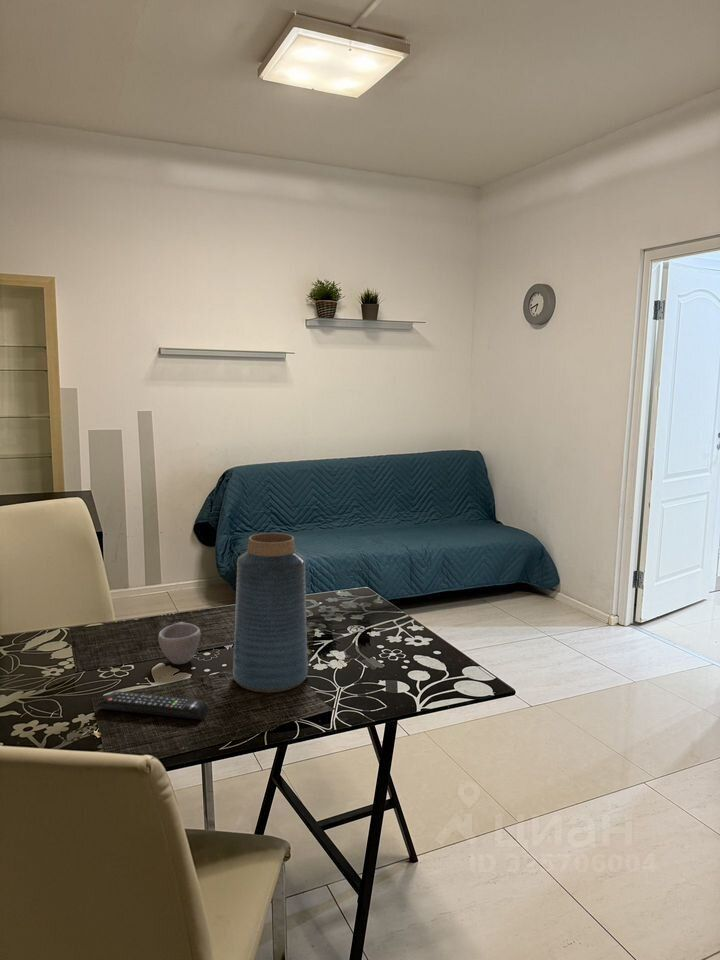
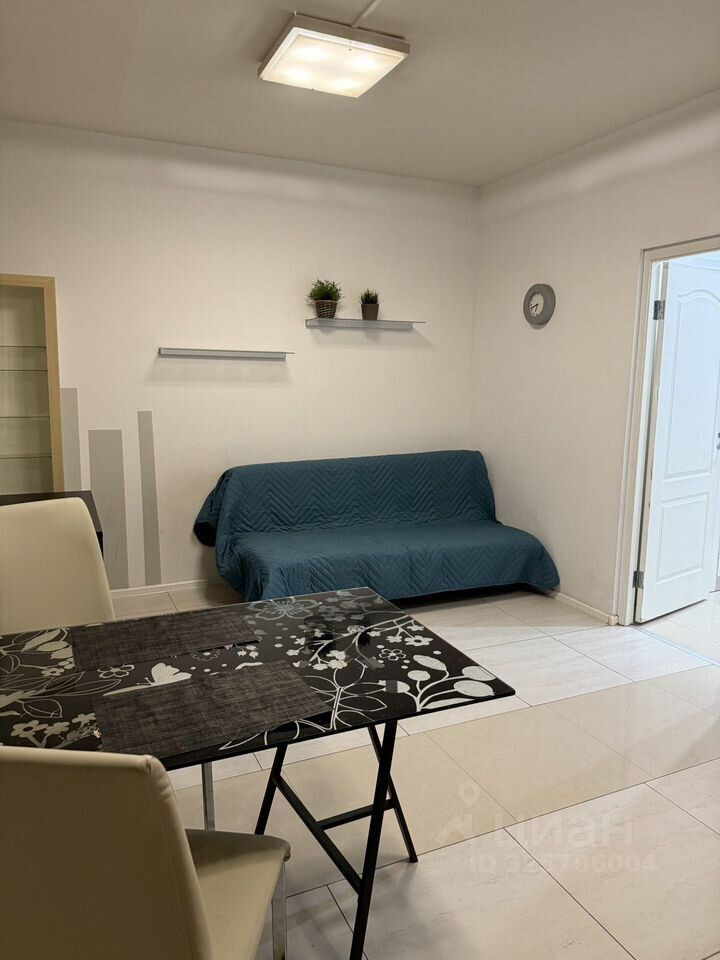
- vase [232,532,309,693]
- remote control [96,690,209,721]
- cup [157,621,202,665]
